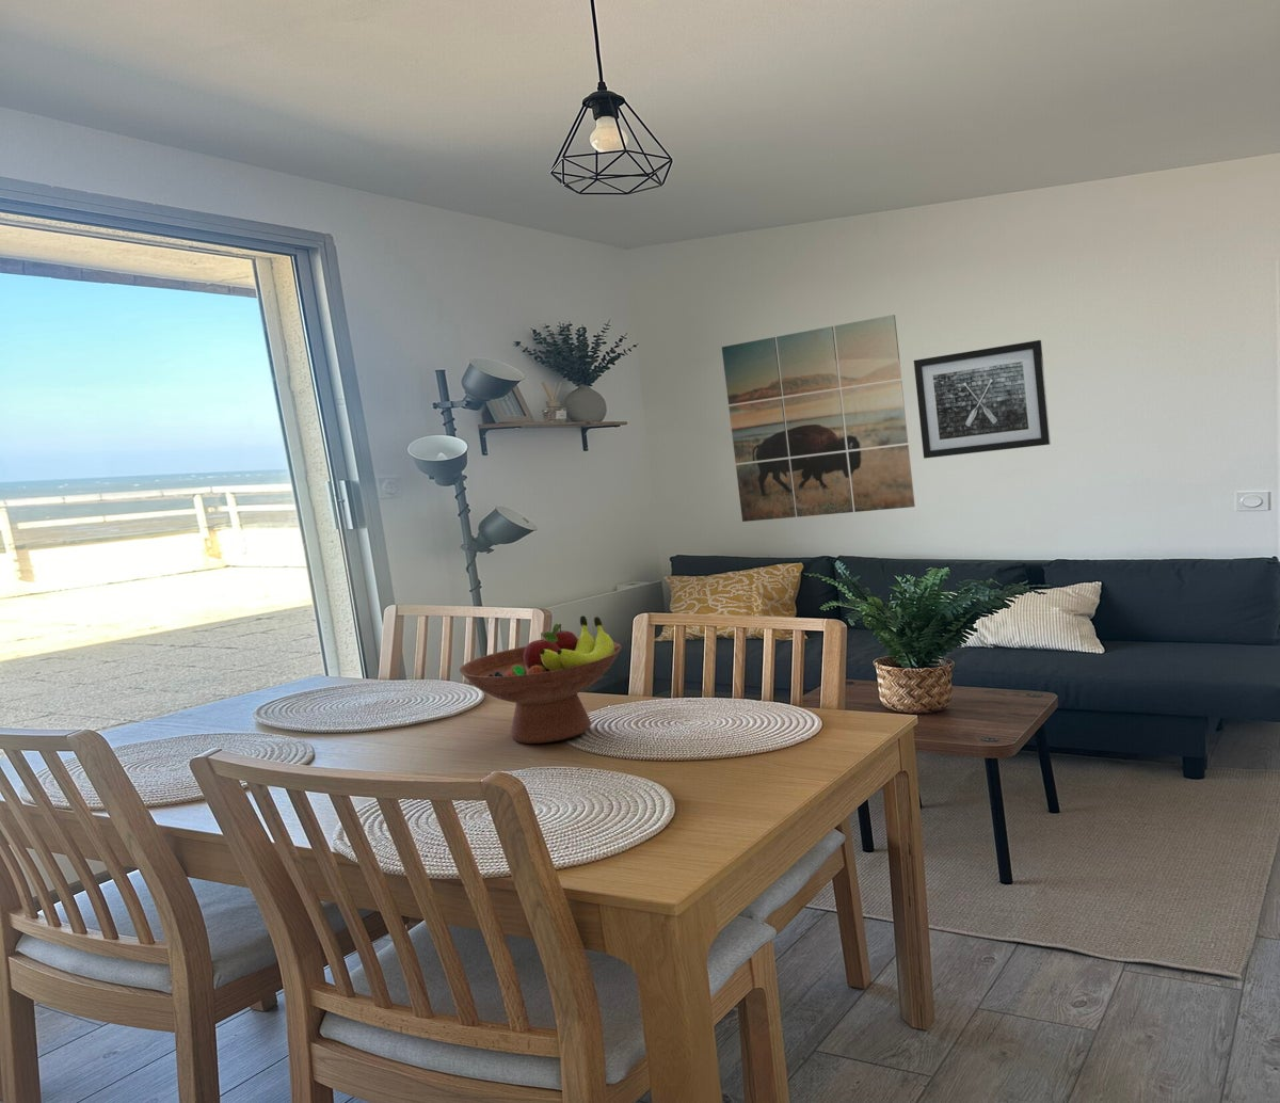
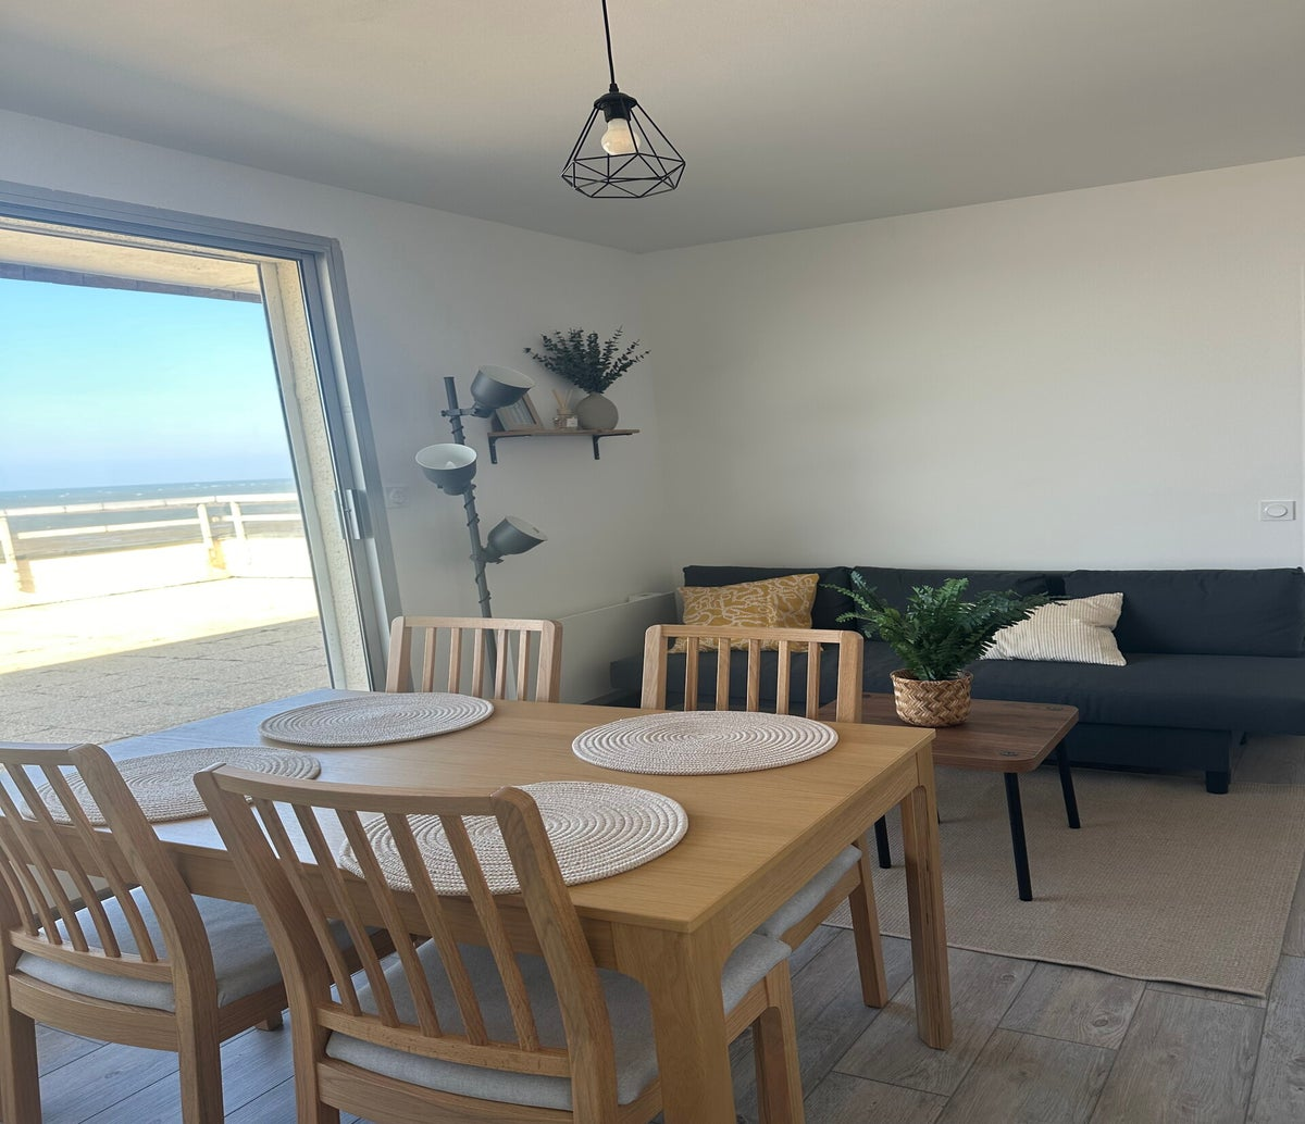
- wall art [913,340,1051,459]
- wall art [721,314,916,523]
- fruit bowl [458,614,623,745]
